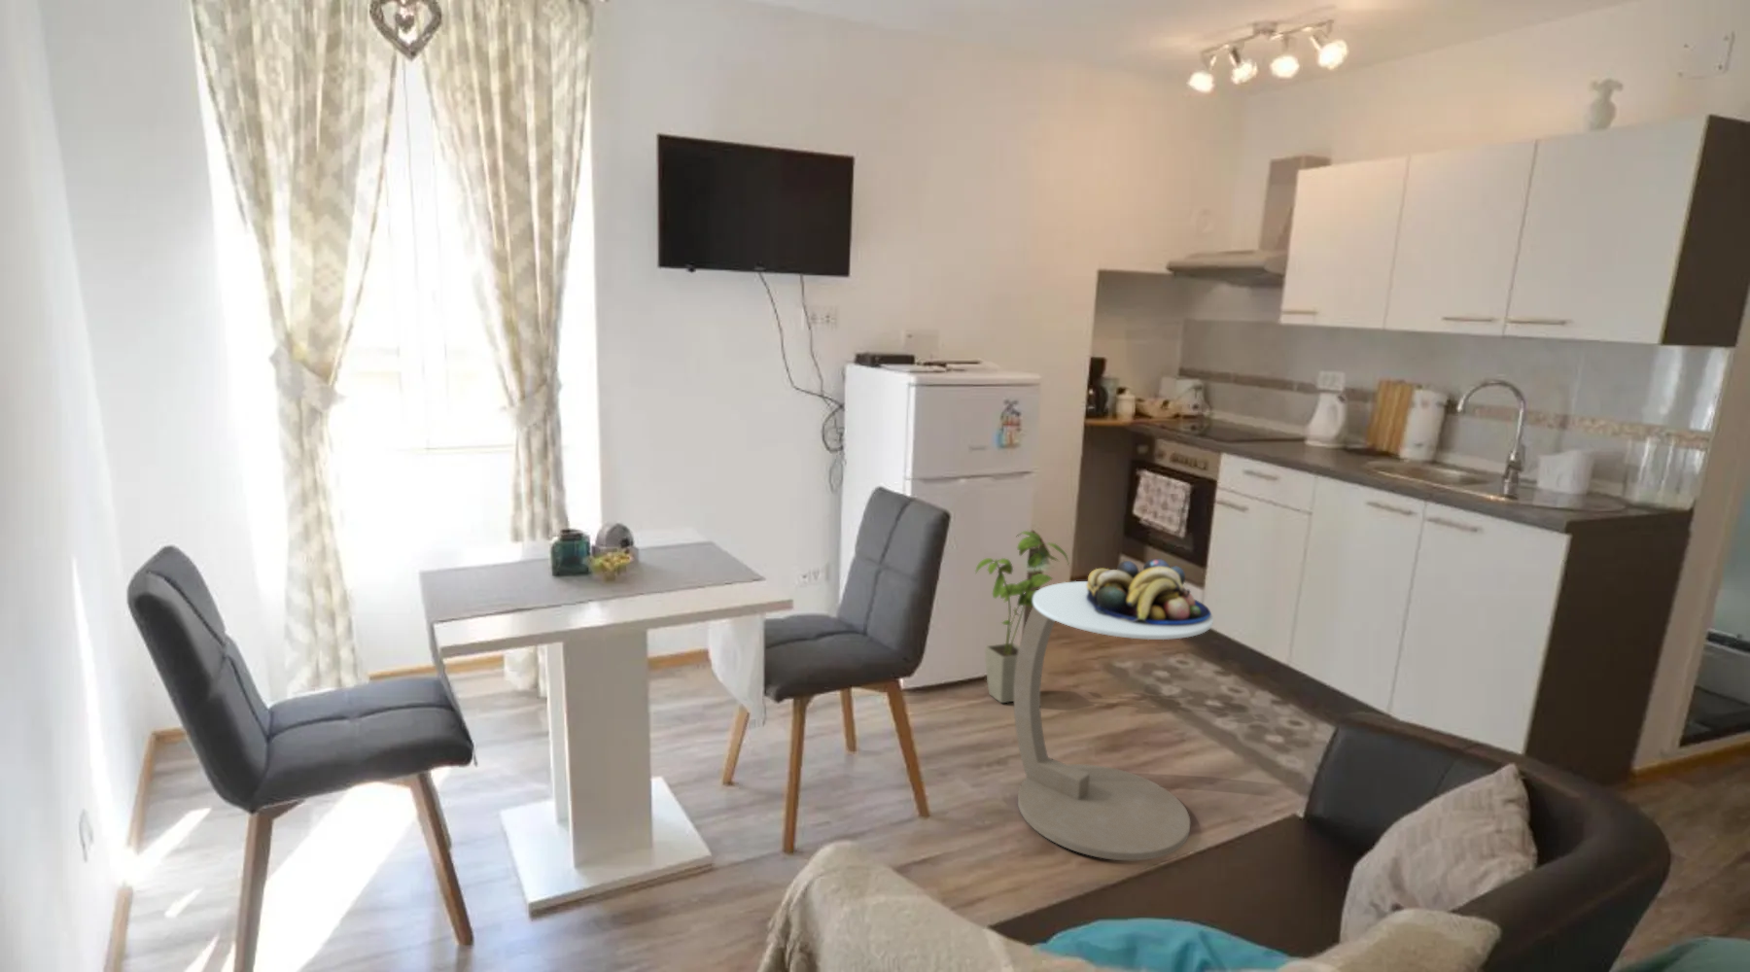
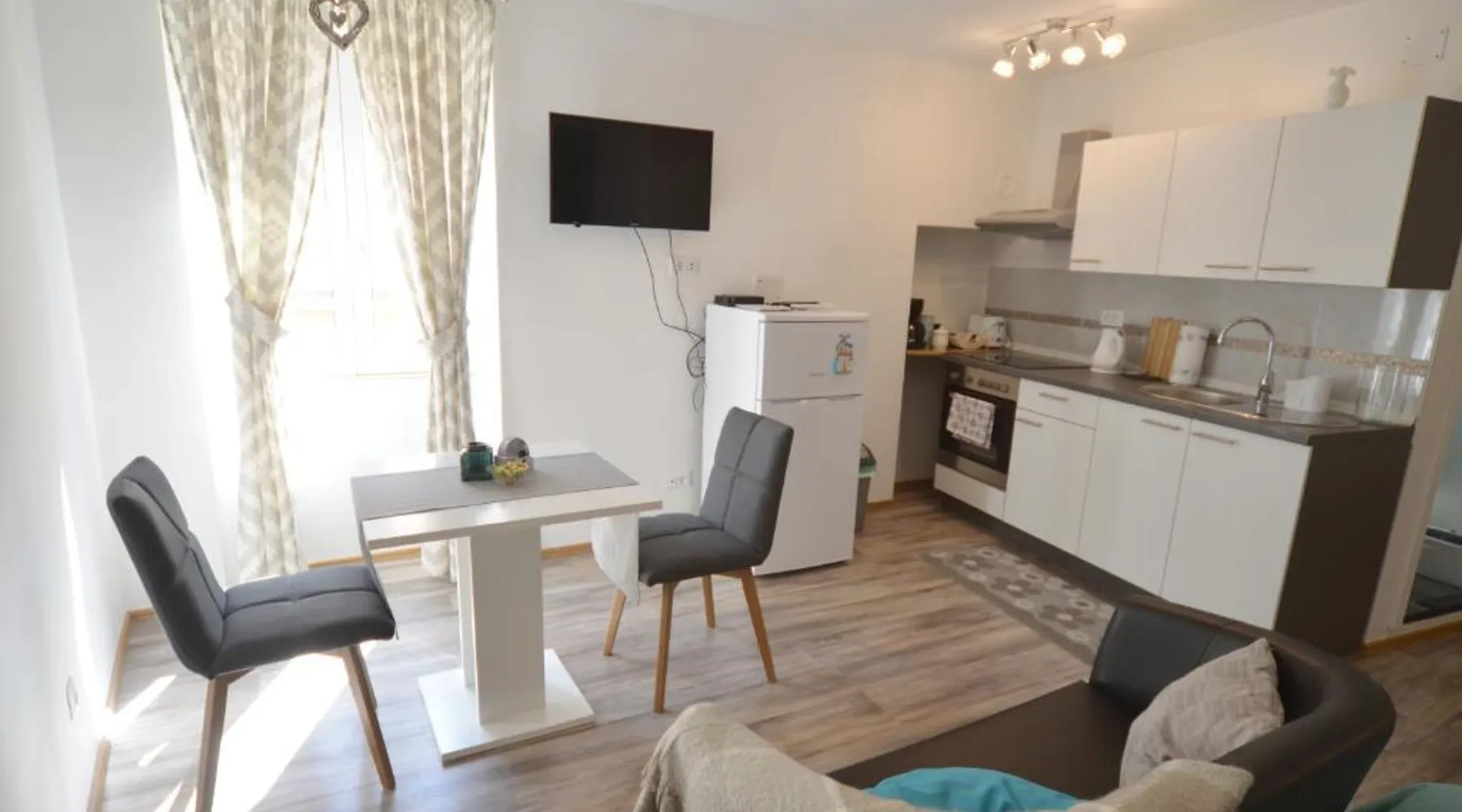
- side table [1013,581,1214,861]
- house plant [974,530,1070,704]
- fruit bowl [1087,558,1213,625]
